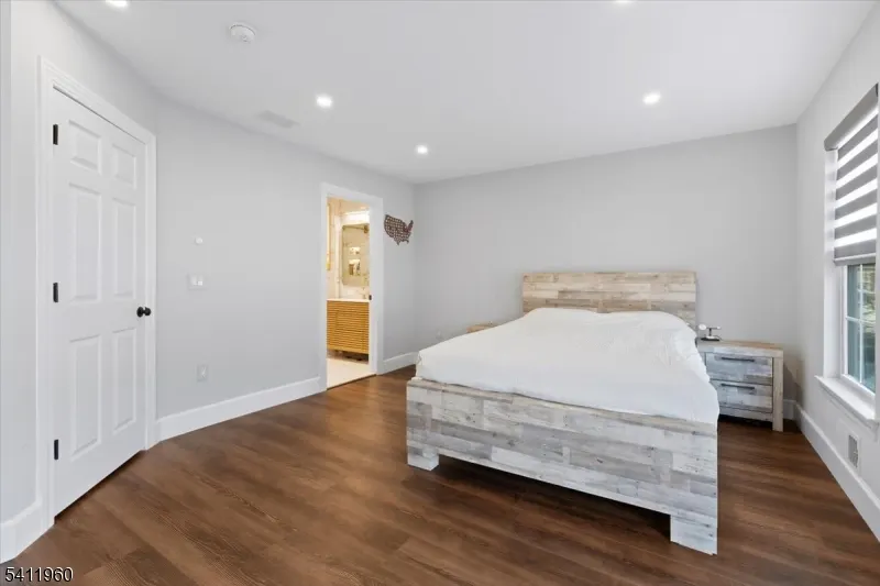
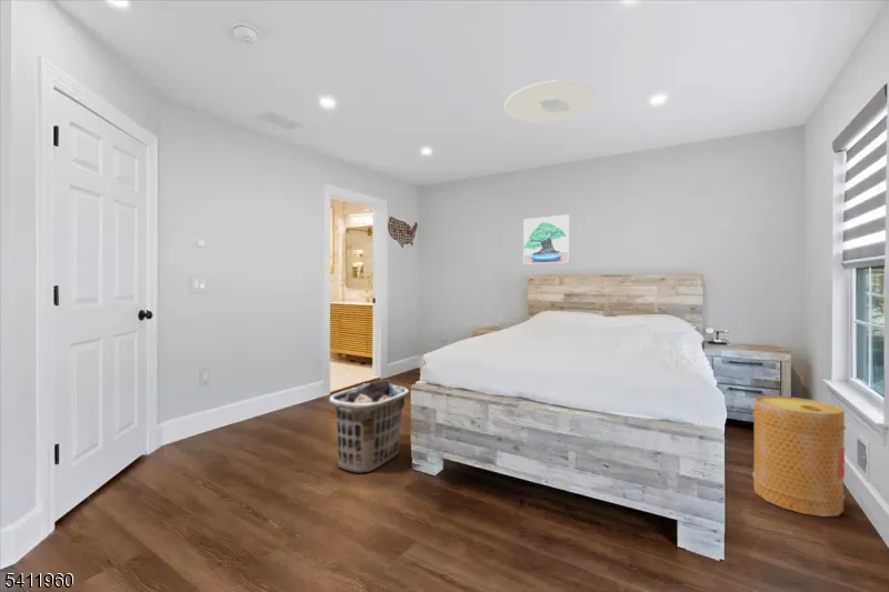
+ basket [751,394,847,518]
+ ceiling light [503,79,598,123]
+ clothes hamper [328,379,410,474]
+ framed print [522,213,570,265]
